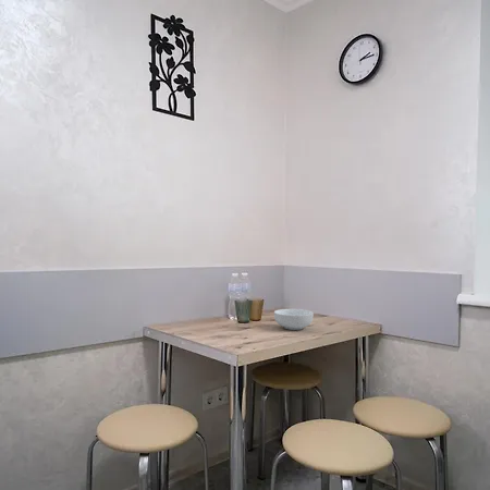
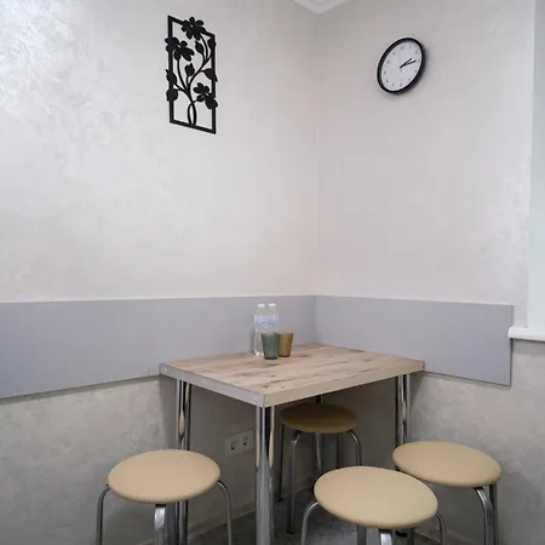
- cereal bowl [273,308,315,331]
